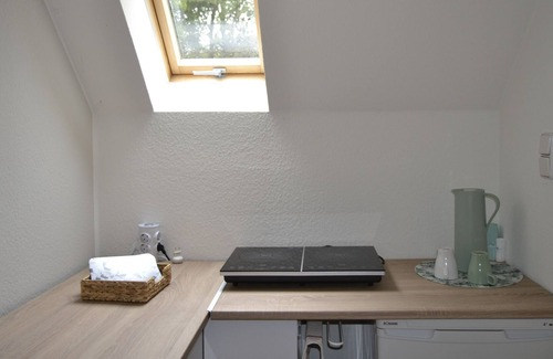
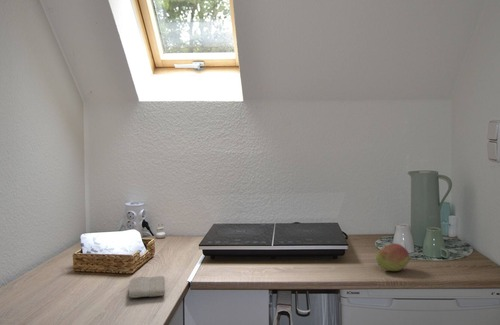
+ fruit [375,242,411,272]
+ washcloth [128,275,166,299]
